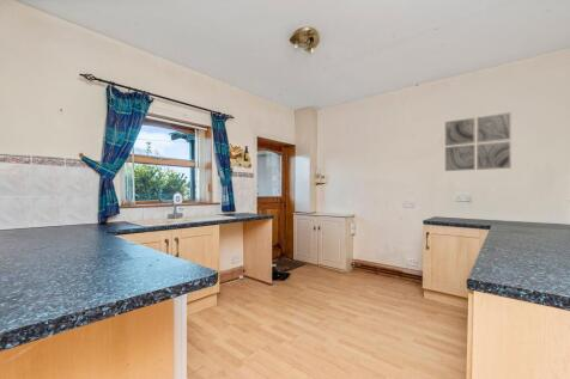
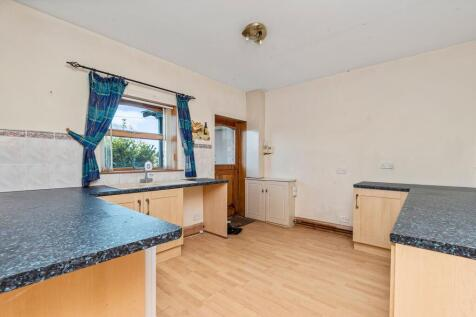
- wall art [444,111,513,172]
